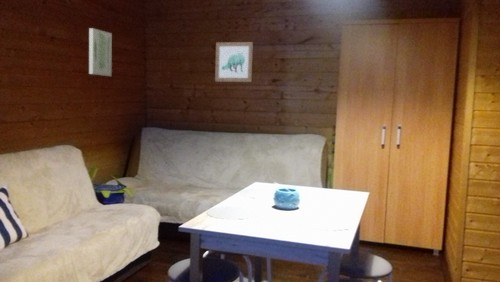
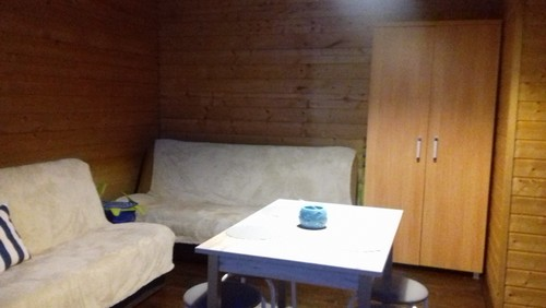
- wall art [88,27,113,77]
- wall art [214,41,254,83]
